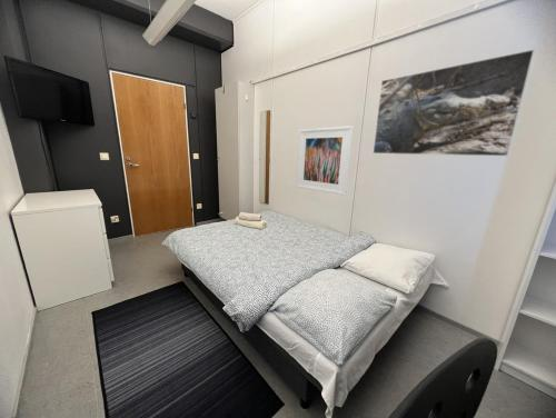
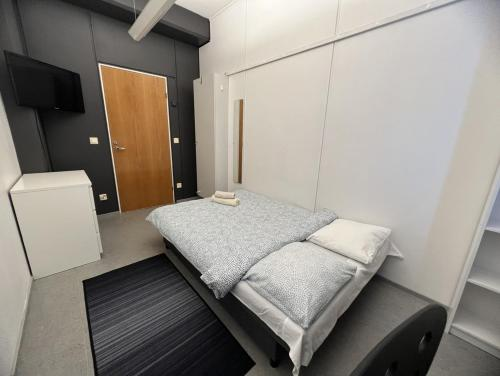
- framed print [296,126,355,196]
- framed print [371,48,536,157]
